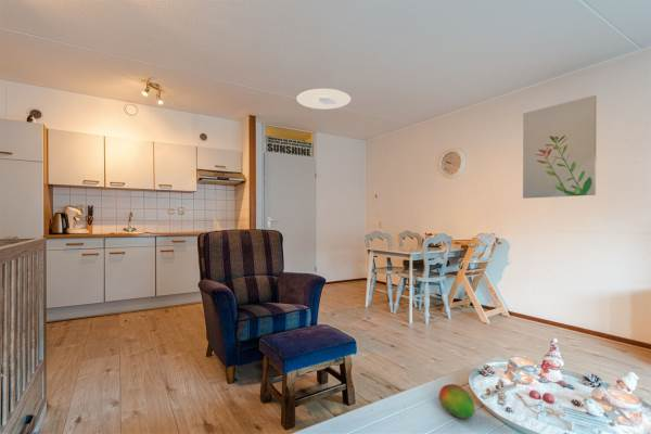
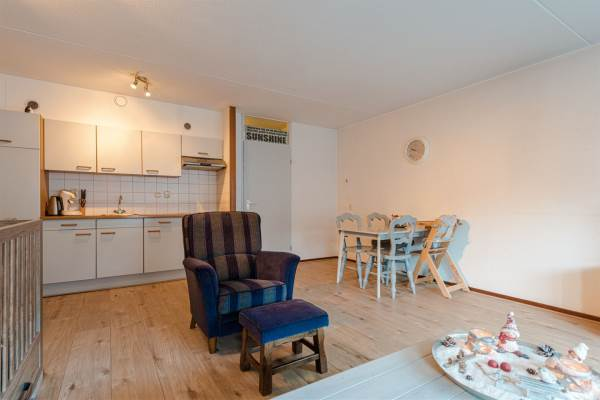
- wall art [522,94,598,200]
- ceiling light [296,88,352,110]
- fruit [438,383,476,420]
